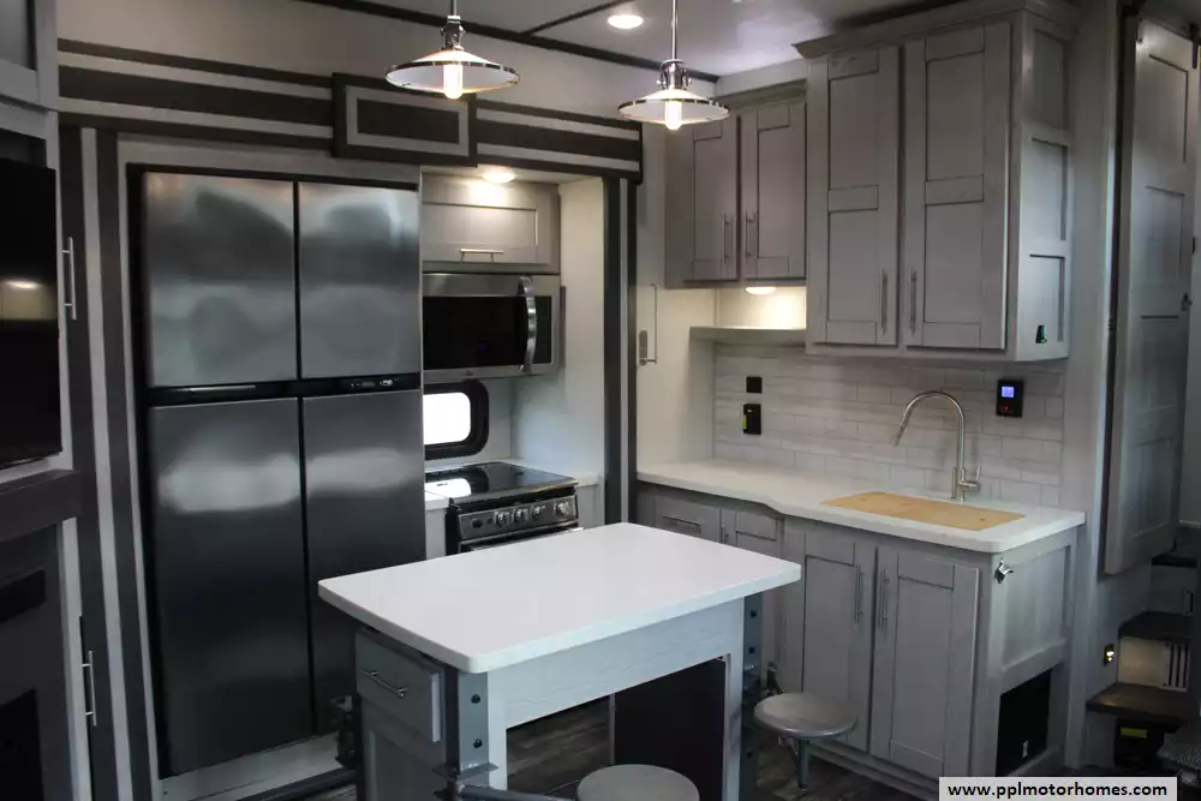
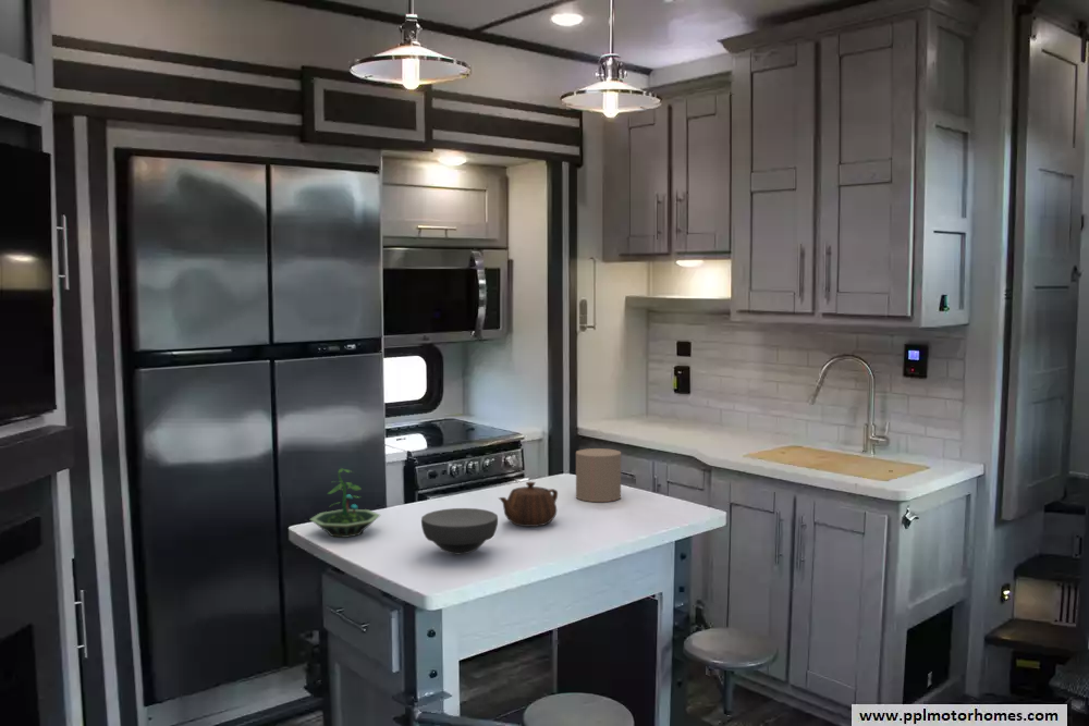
+ candle [575,447,622,503]
+ bowl [420,507,499,555]
+ terrarium [309,467,381,539]
+ teapot [498,481,559,528]
